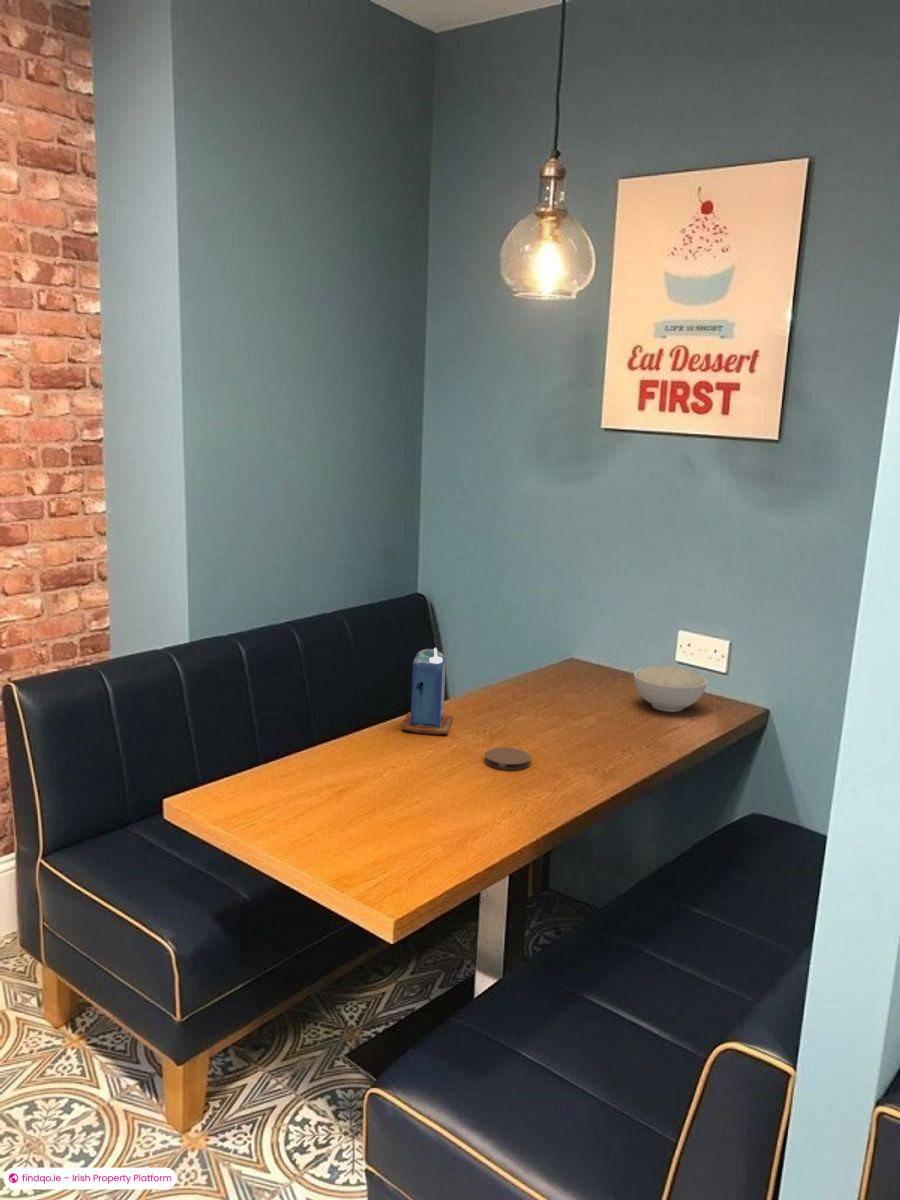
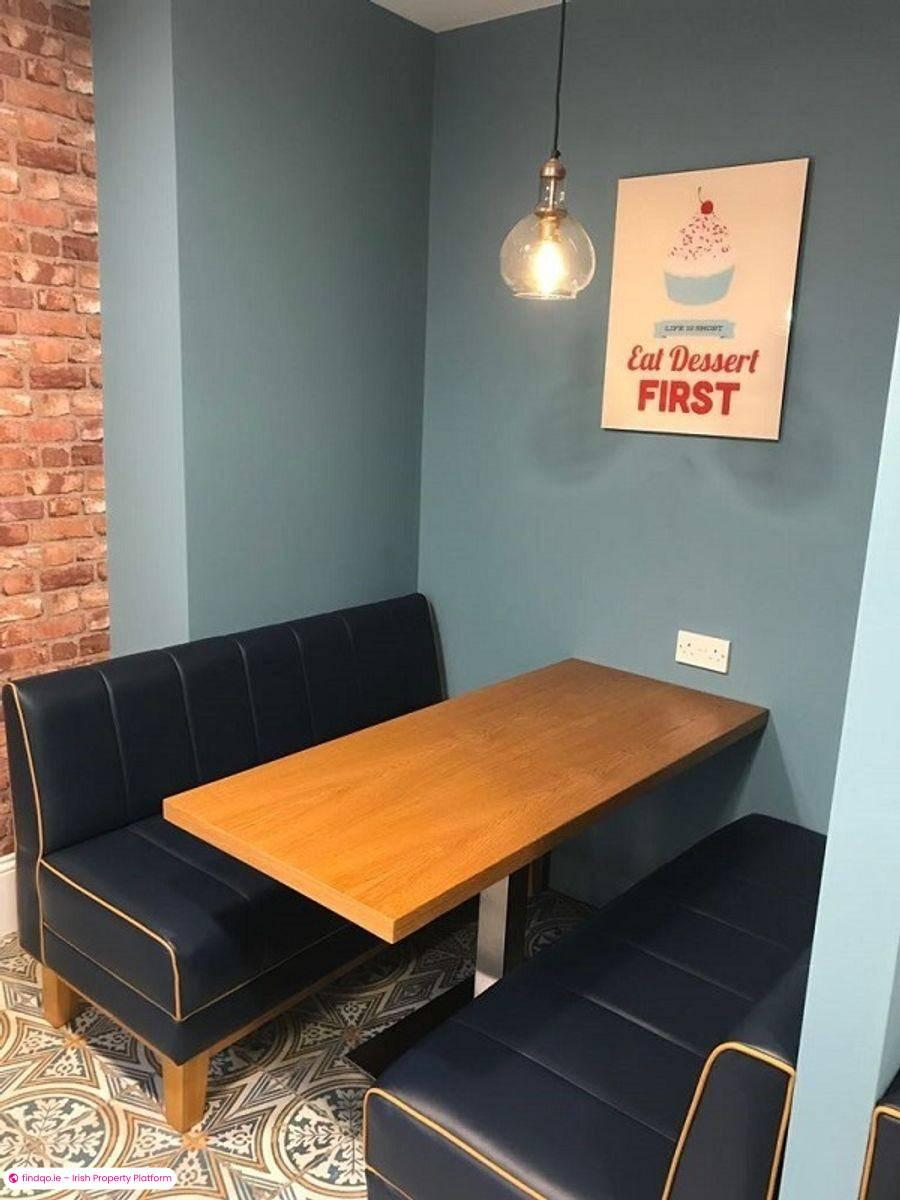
- bowl [633,665,708,713]
- candle [401,647,454,736]
- coaster [484,746,532,771]
